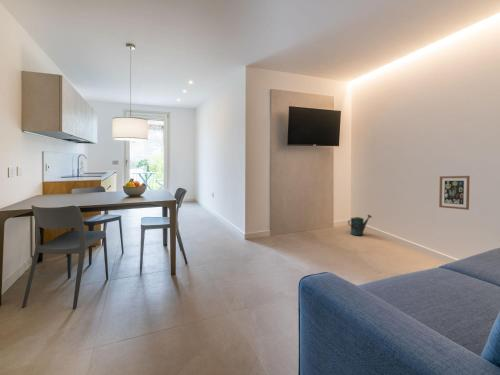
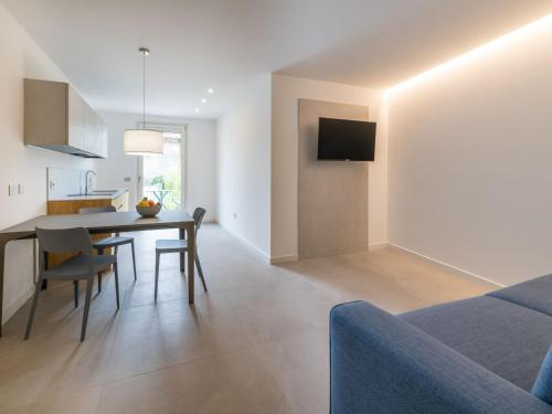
- wall art [438,175,471,211]
- watering can [347,214,372,236]
